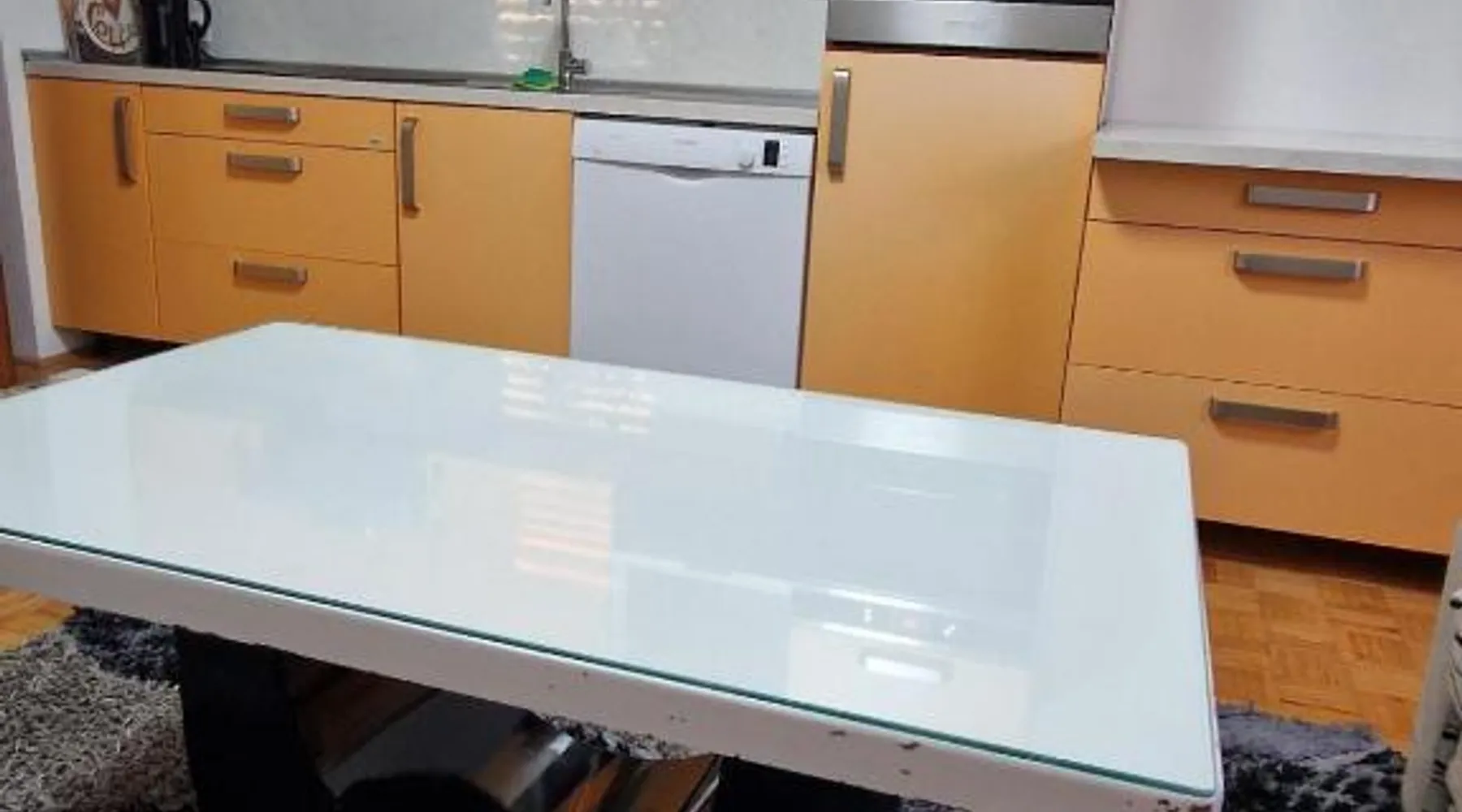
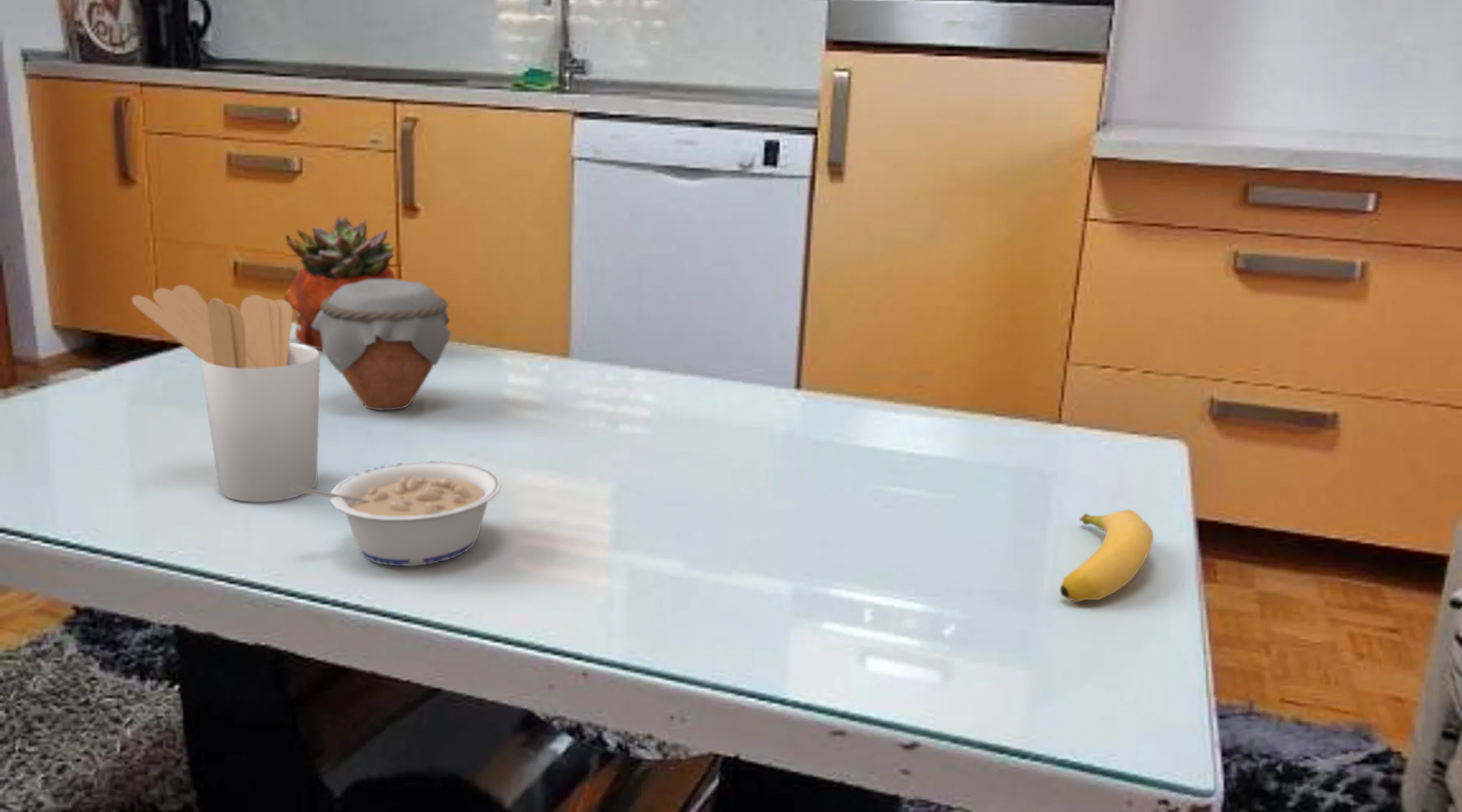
+ legume [291,460,503,567]
+ banana [1059,508,1154,603]
+ succulent planter [283,215,396,350]
+ jar [312,279,452,411]
+ utensil holder [132,284,321,503]
